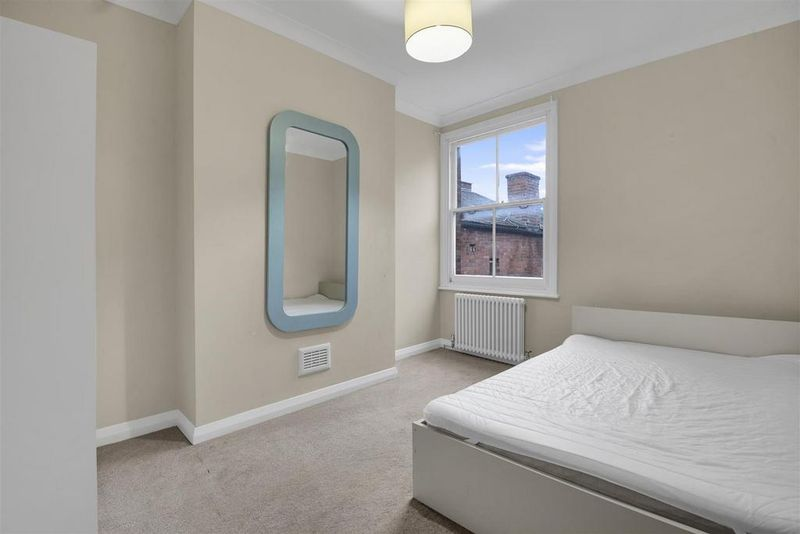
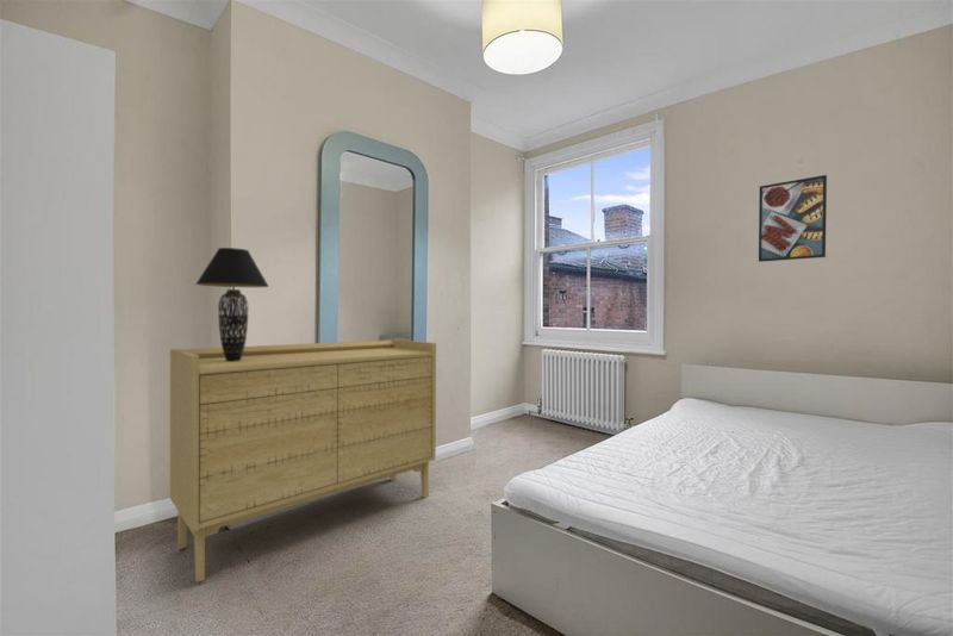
+ table lamp [194,247,270,362]
+ sideboard [169,338,437,584]
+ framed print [758,174,828,263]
